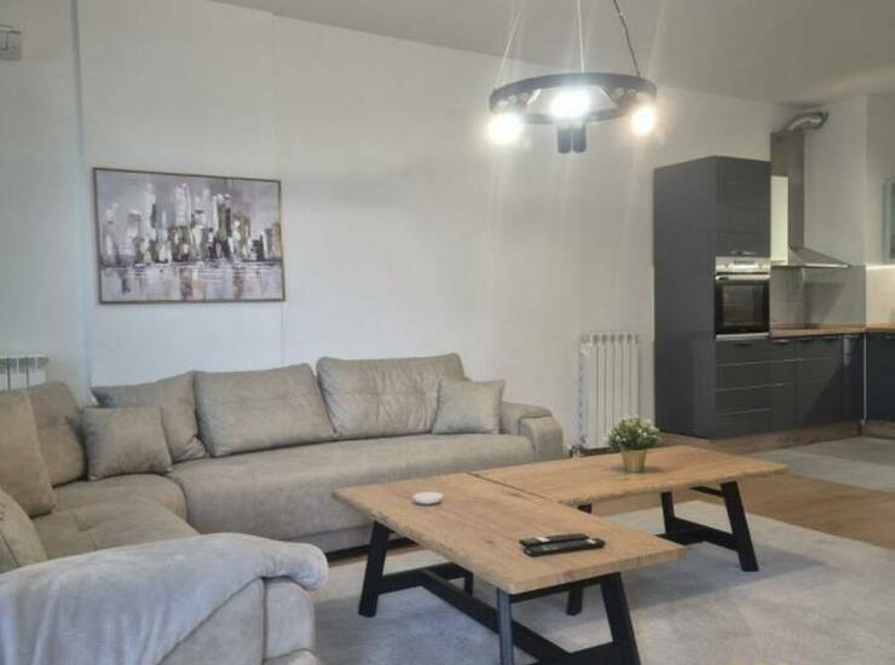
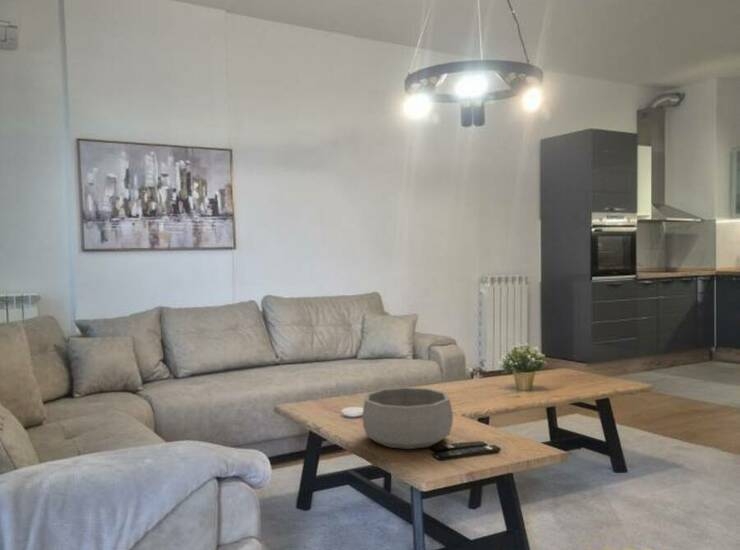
+ decorative bowl [361,386,454,450]
